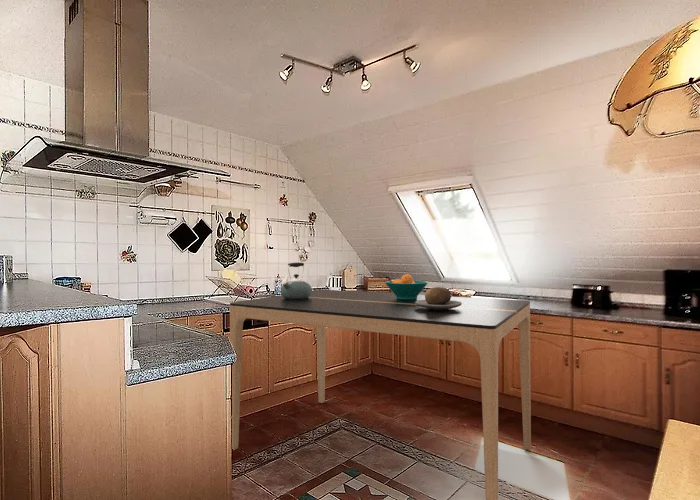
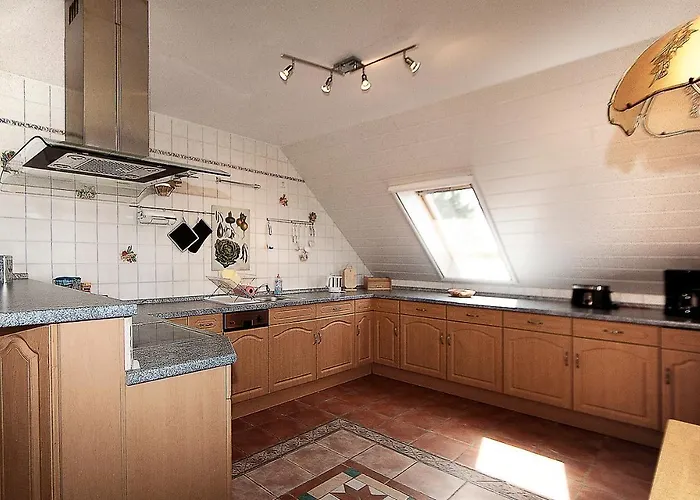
- bread [415,286,462,310]
- fruit bowl [384,273,429,300]
- kettle [280,262,313,300]
- dining table [229,289,532,500]
